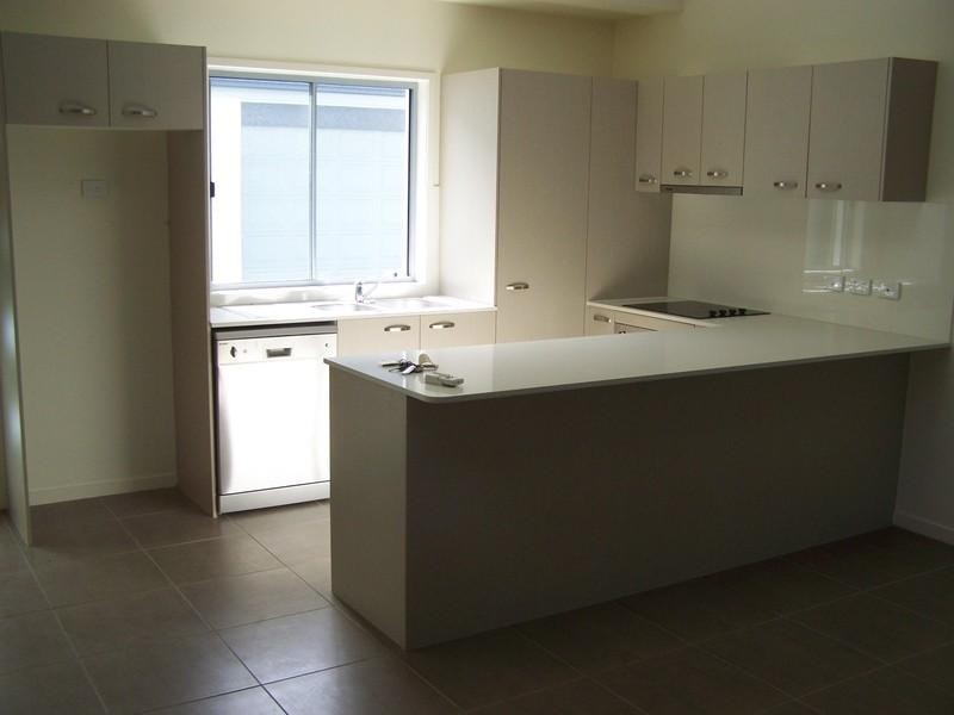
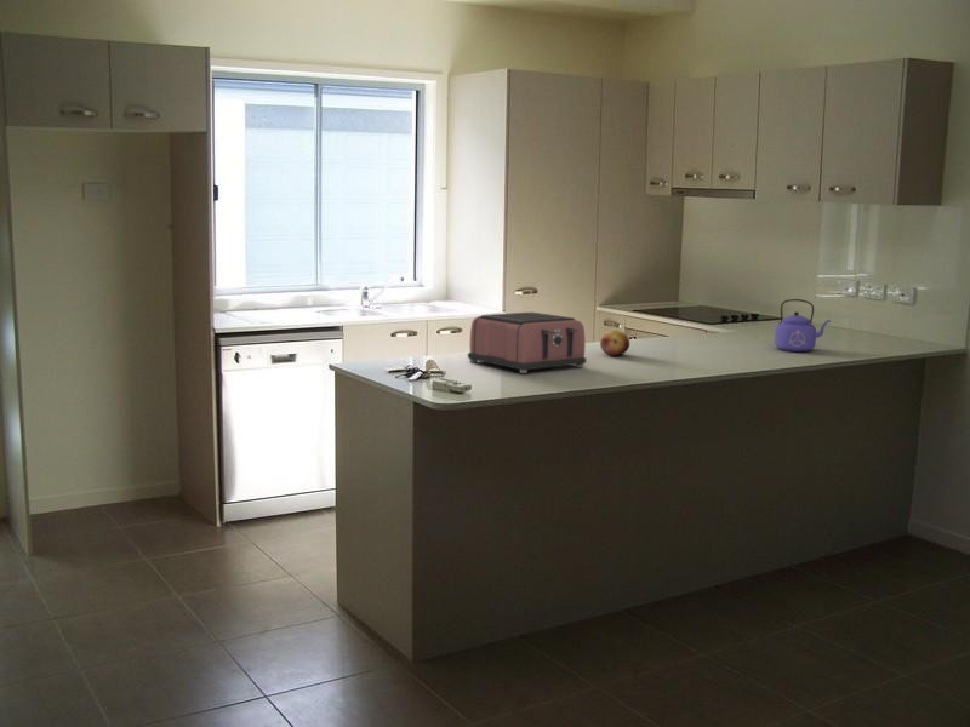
+ kettle [774,298,832,353]
+ toaster [467,311,588,374]
+ fruit [599,330,630,357]
